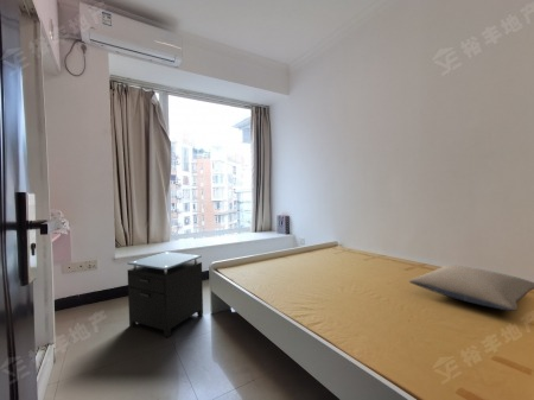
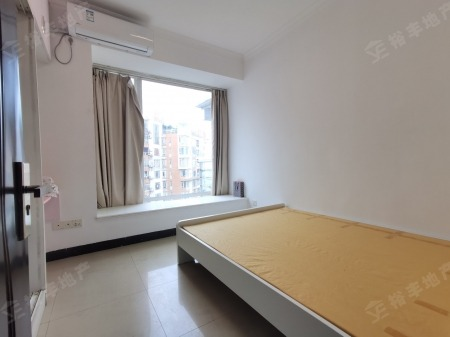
- pillow [408,264,534,312]
- nightstand [127,250,204,338]
